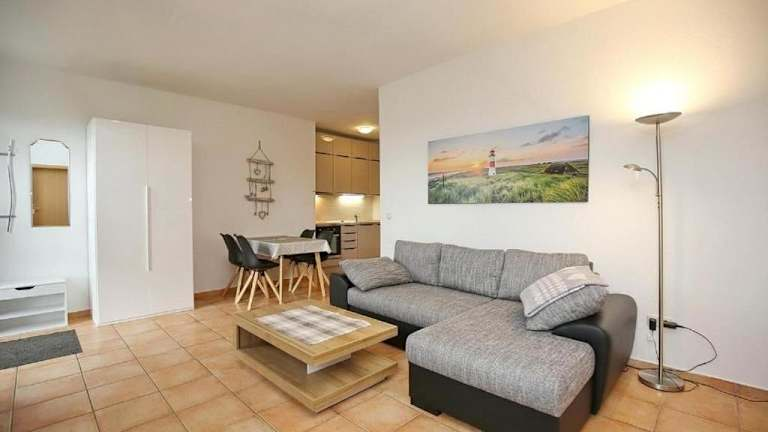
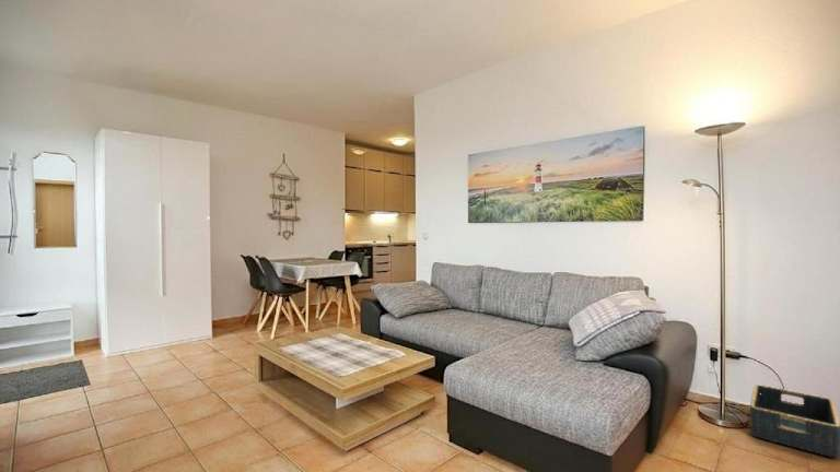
+ basket [749,384,840,459]
